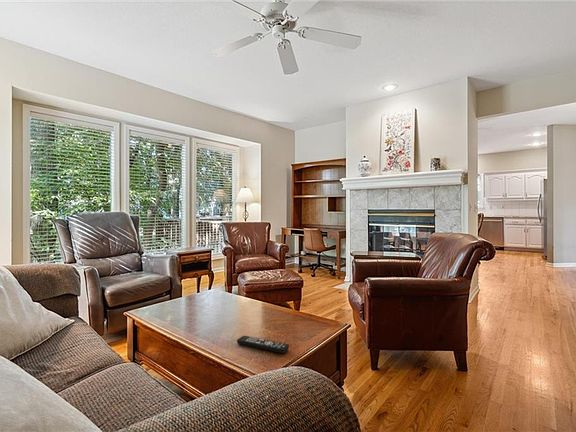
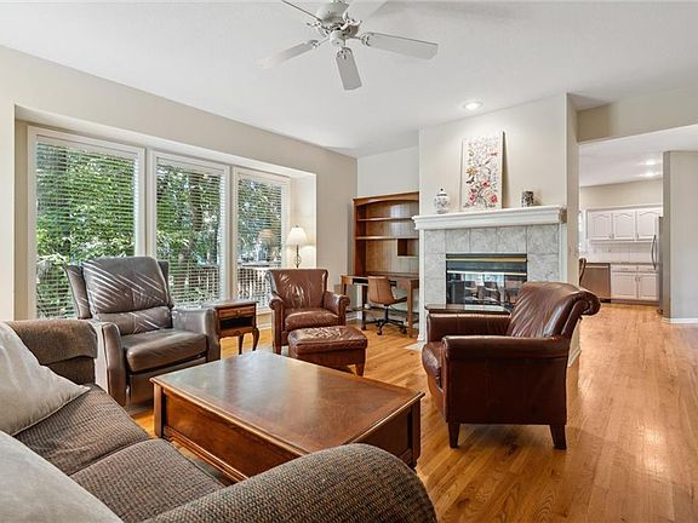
- remote control [236,335,290,354]
